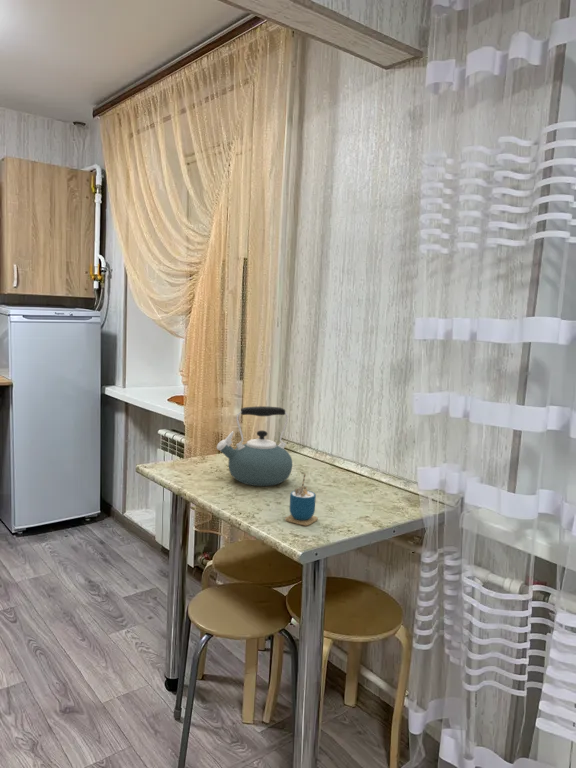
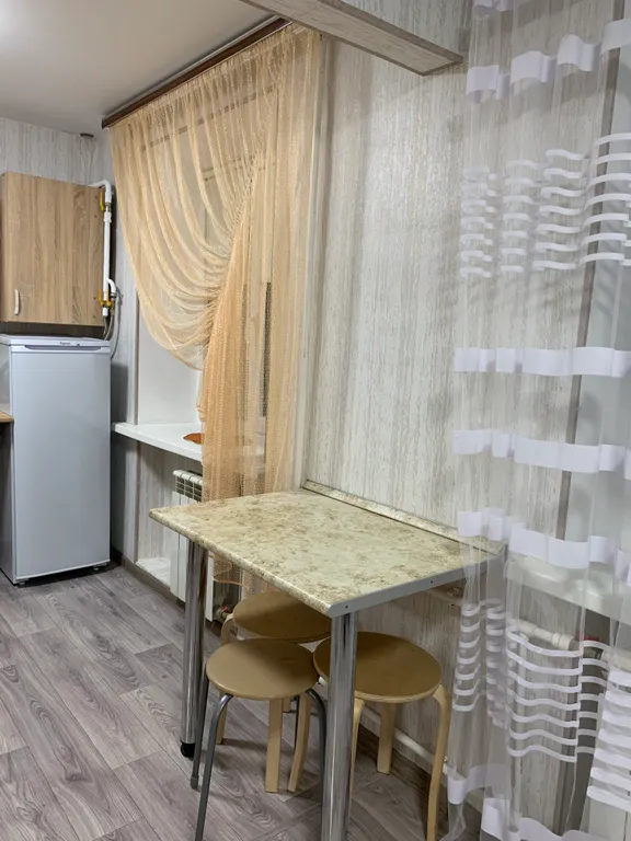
- kettle [216,405,293,487]
- cup [284,472,319,527]
